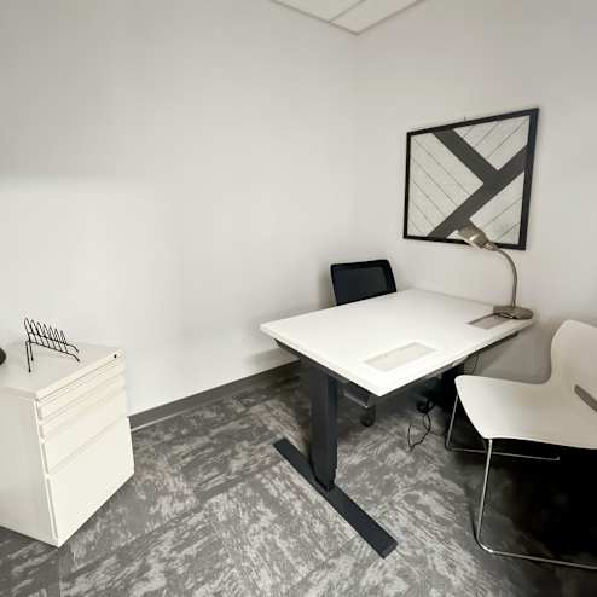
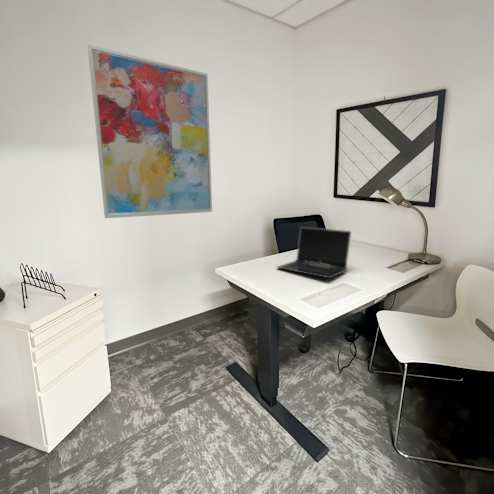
+ wall art [87,44,213,219]
+ laptop computer [276,226,352,279]
